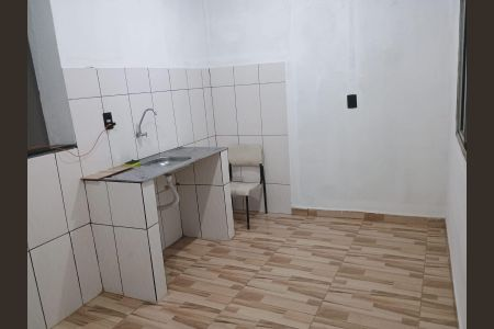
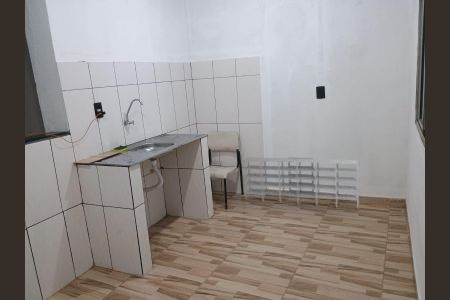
+ shelving unit [242,157,360,210]
